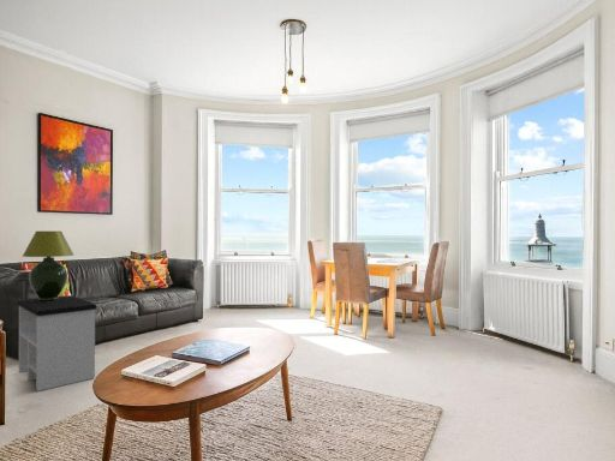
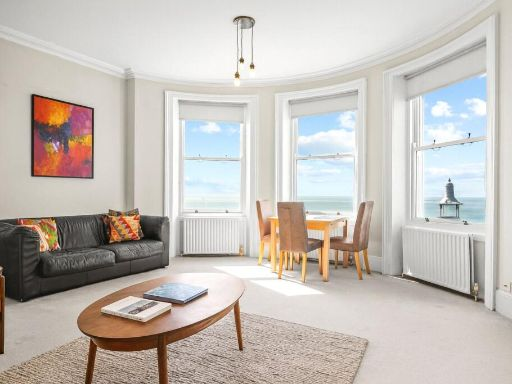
- table lamp [22,230,74,301]
- side table [17,294,97,393]
